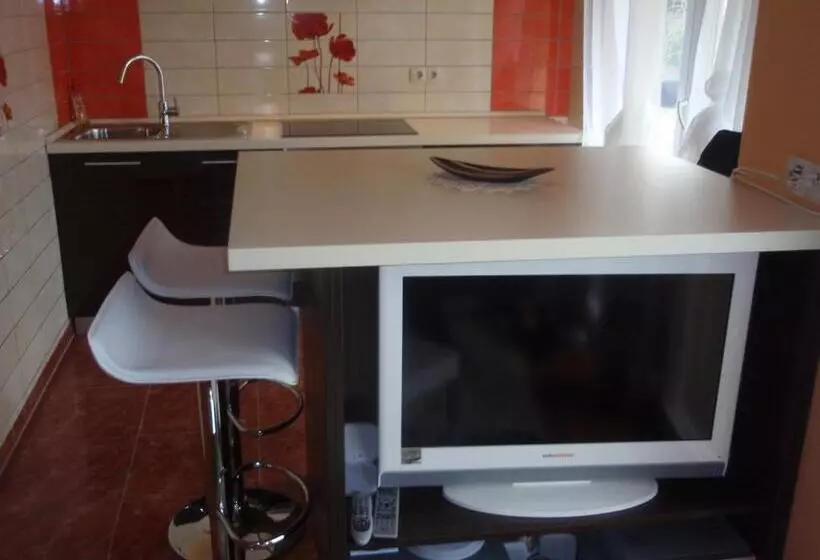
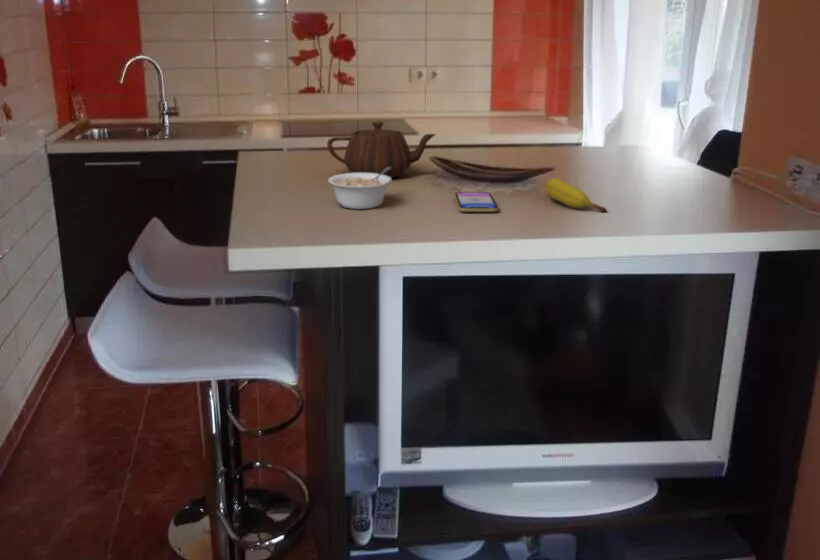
+ smartphone [453,191,499,213]
+ legume [327,167,393,210]
+ teapot [326,121,437,179]
+ fruit [544,177,608,213]
